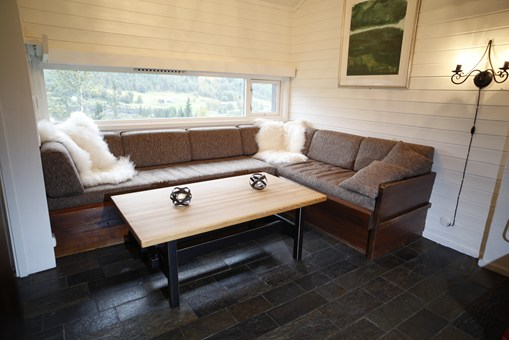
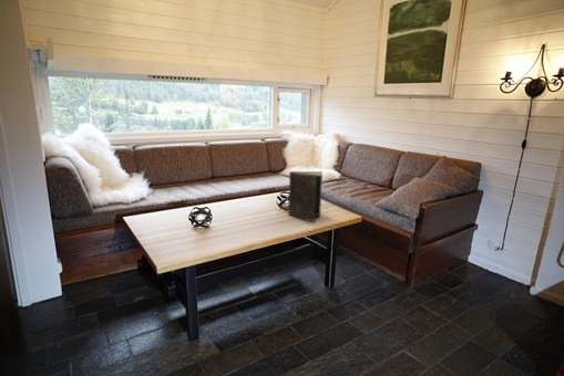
+ book [287,170,324,223]
